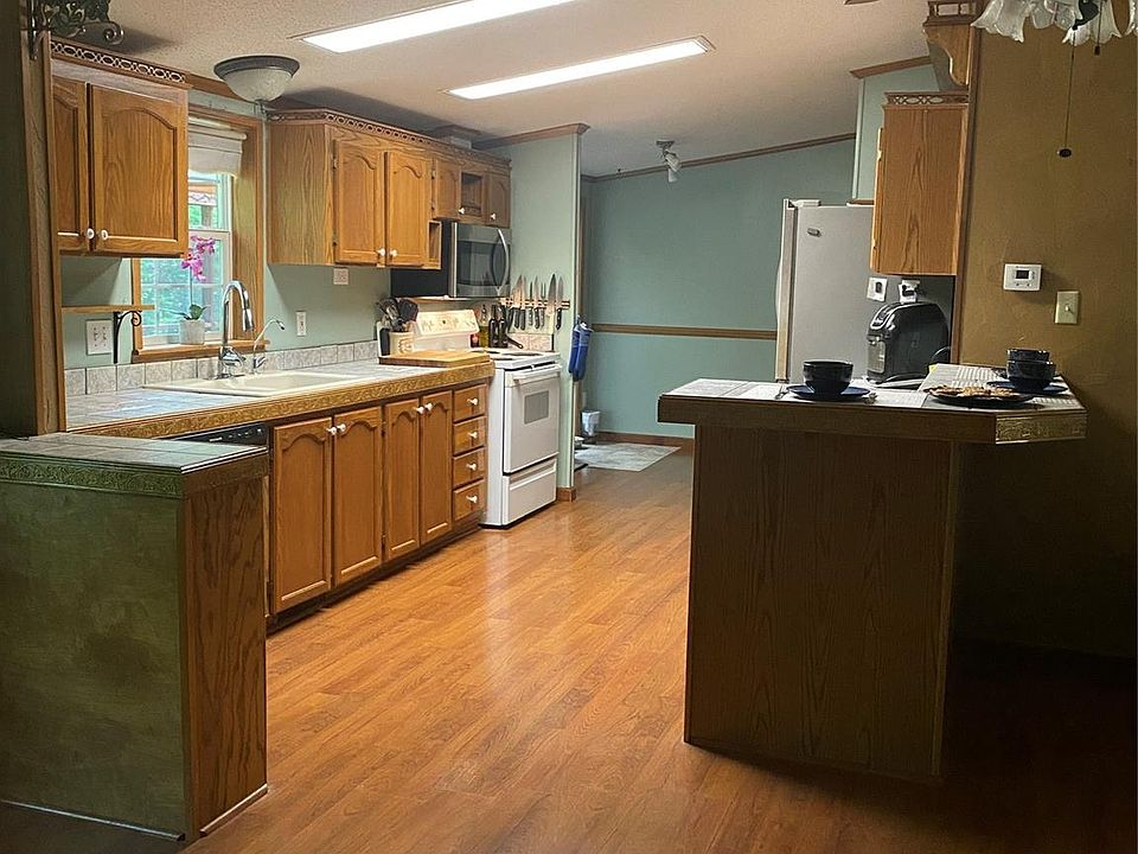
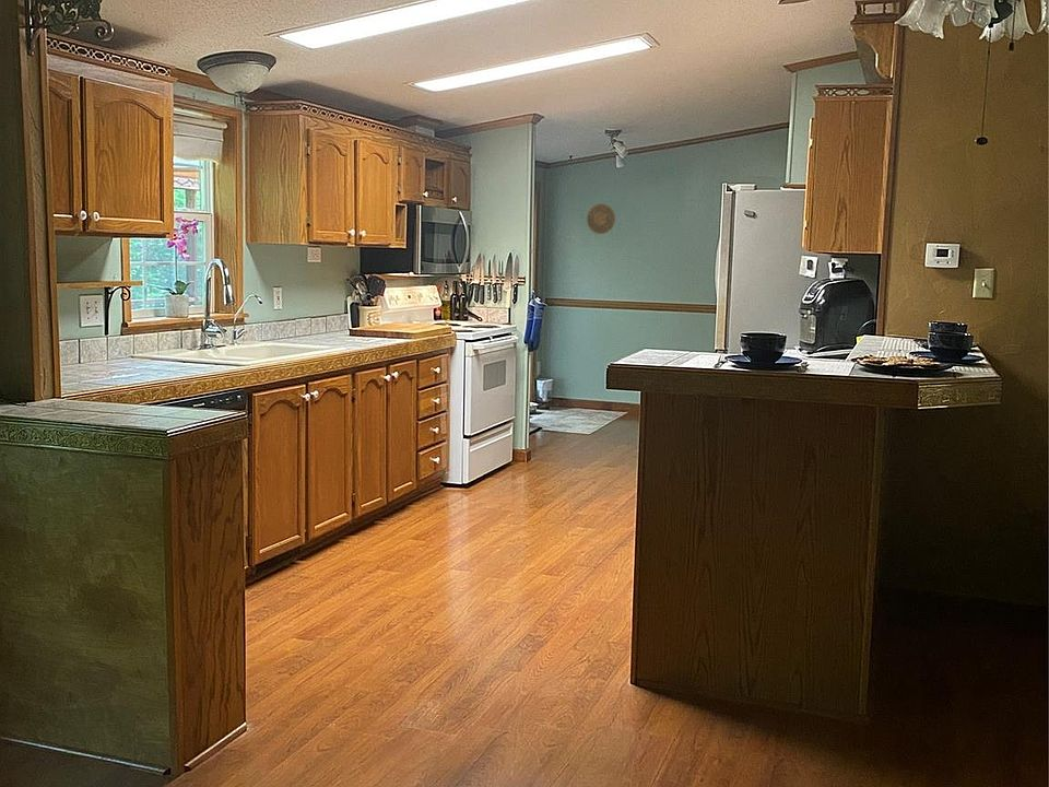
+ decorative plate [586,203,616,235]
